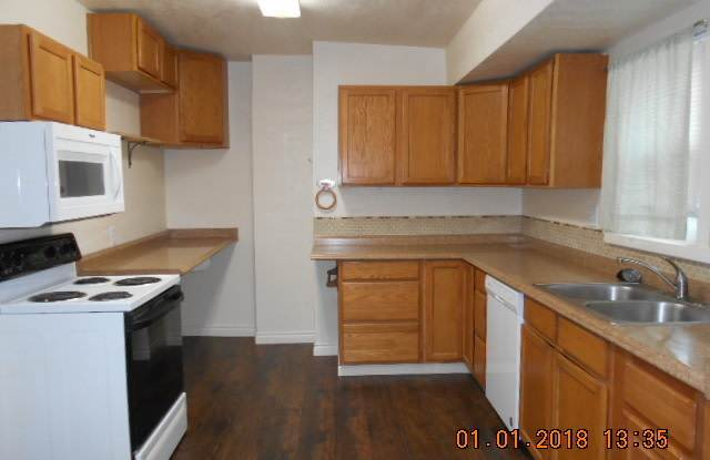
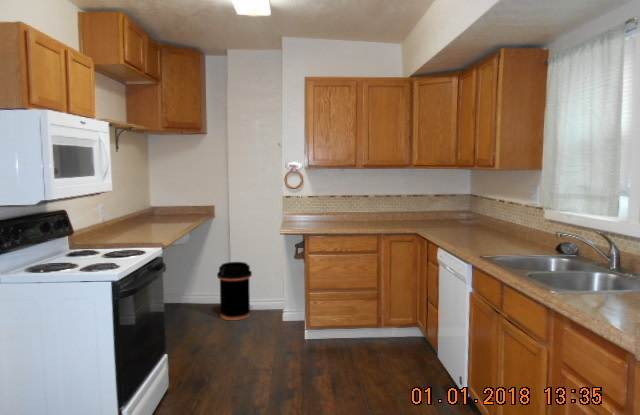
+ trash can [216,261,253,321]
